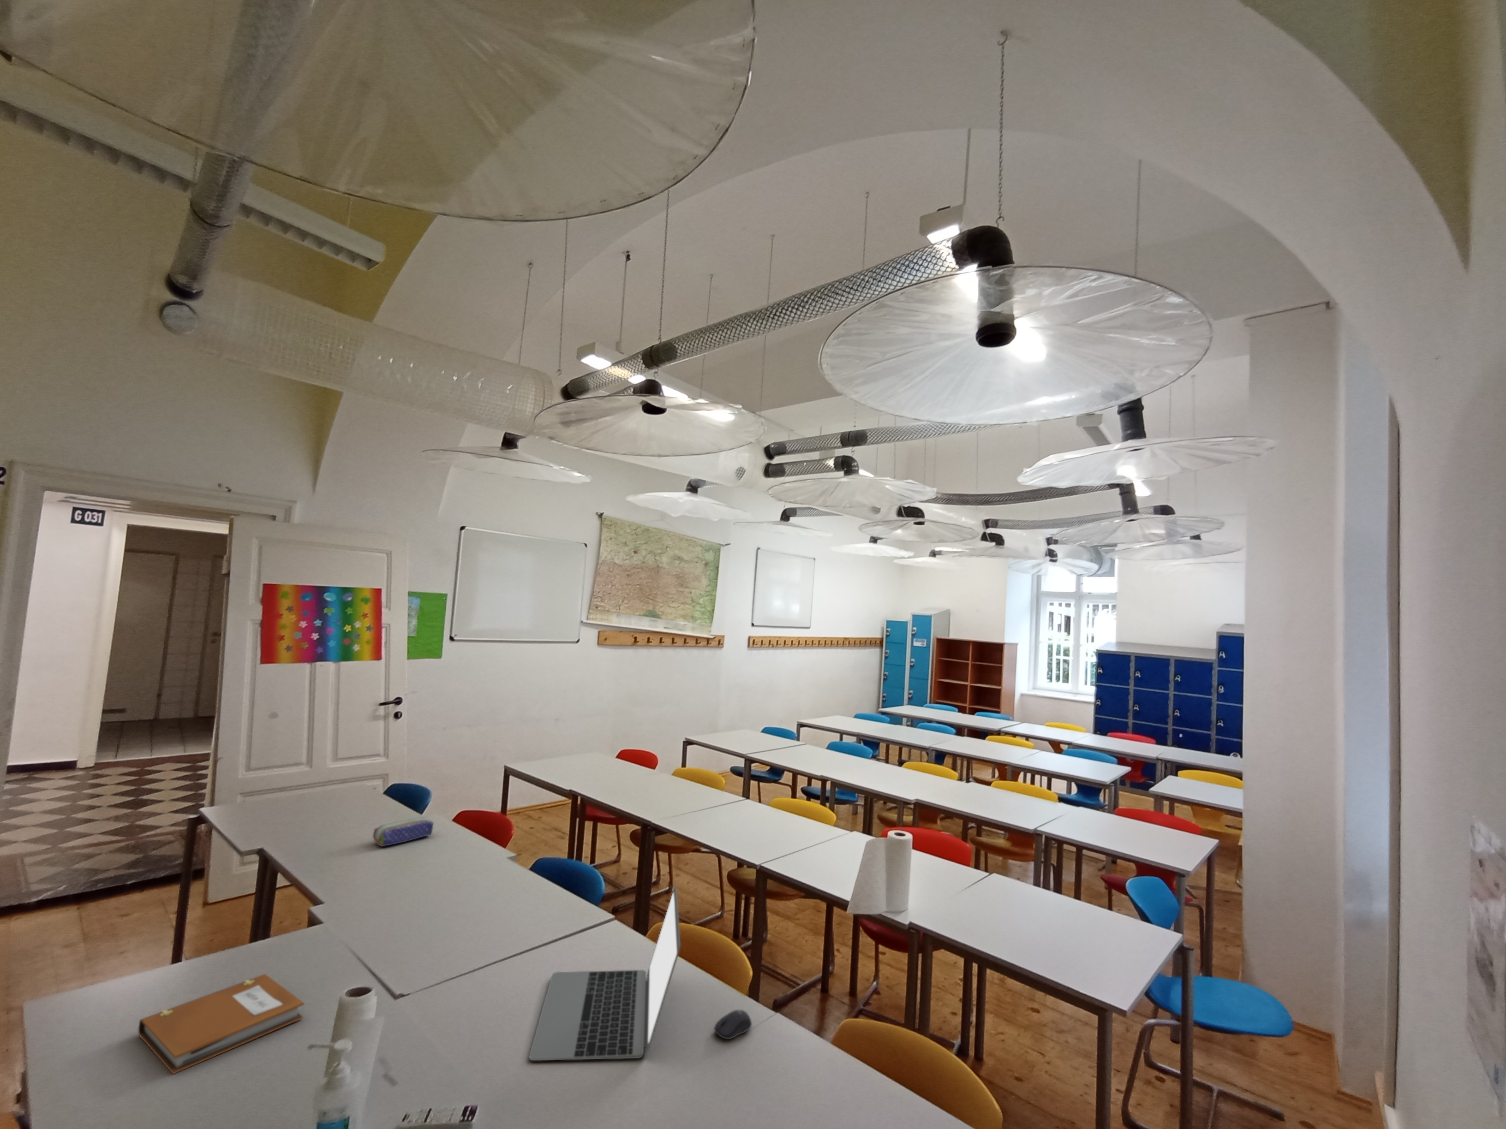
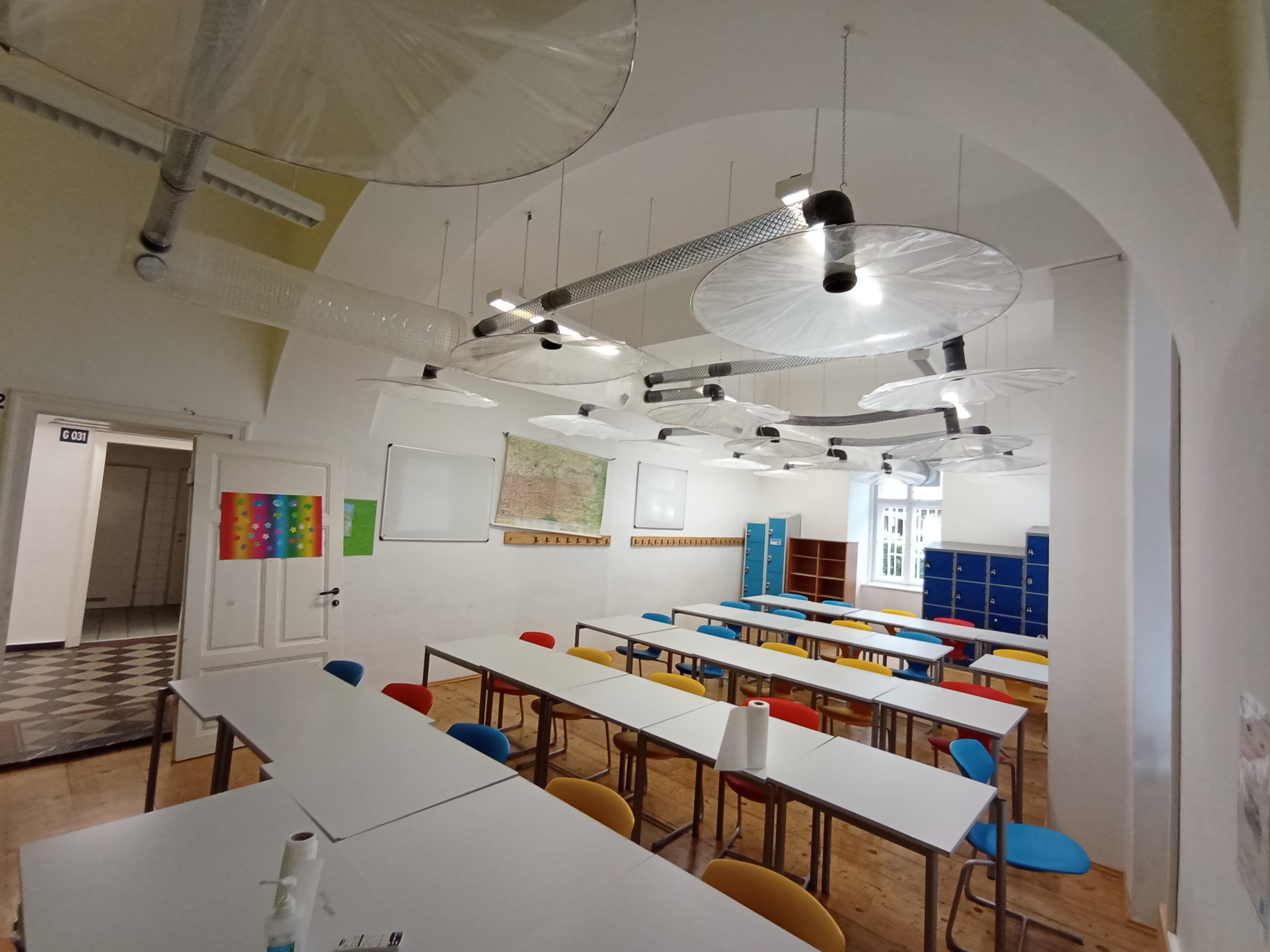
- notebook [138,974,305,1074]
- computer mouse [714,1009,752,1040]
- pencil case [372,817,434,847]
- laptop [529,885,681,1061]
